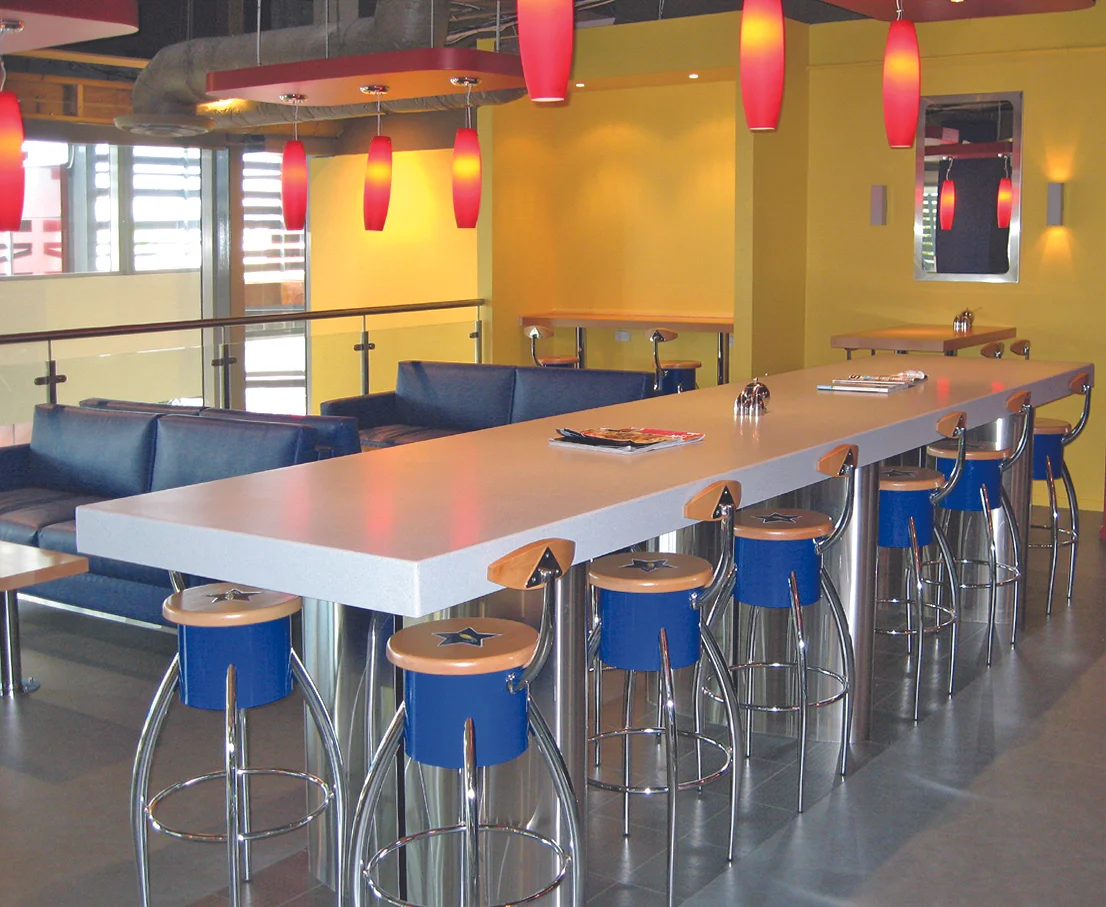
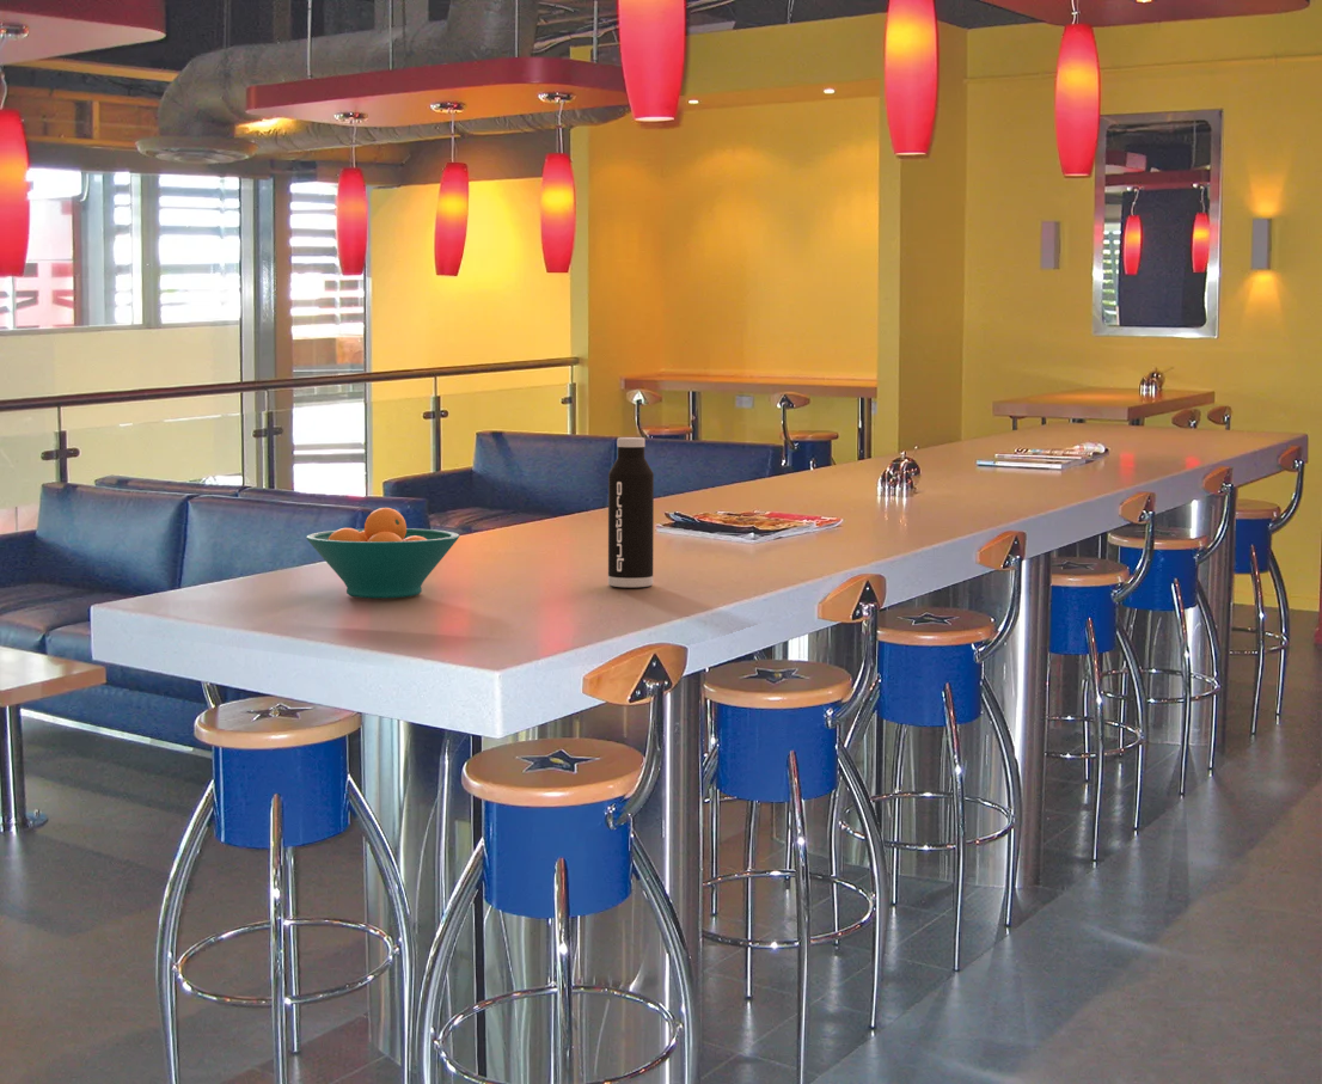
+ fruit bowl [305,507,460,600]
+ water bottle [607,436,655,588]
